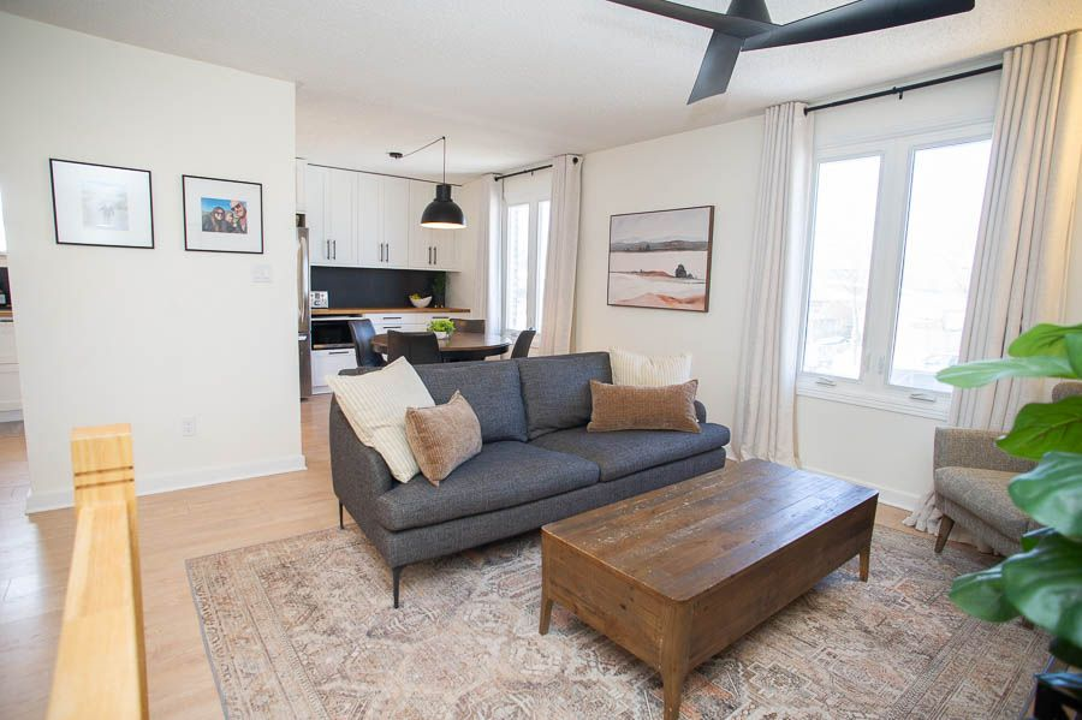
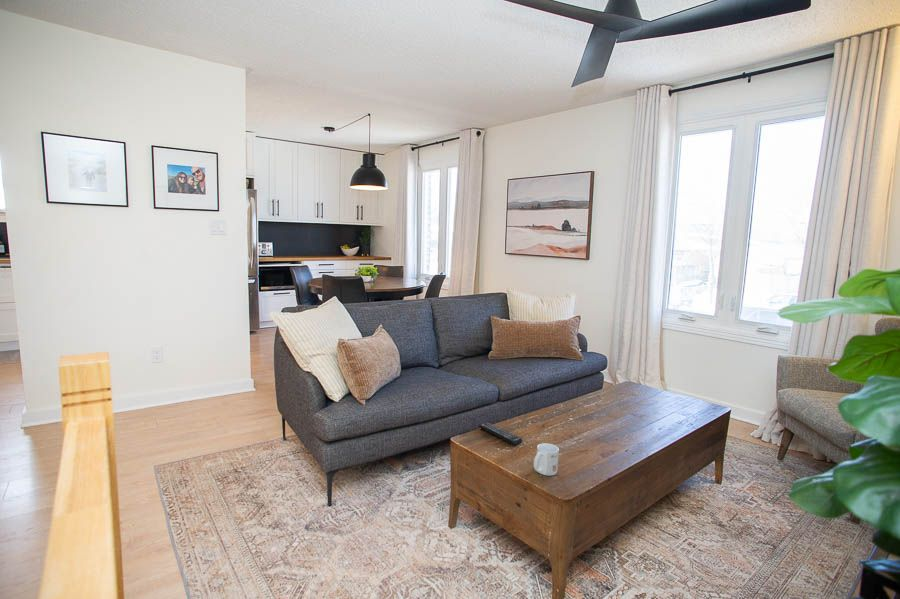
+ mug [533,442,560,477]
+ remote control [478,422,523,446]
